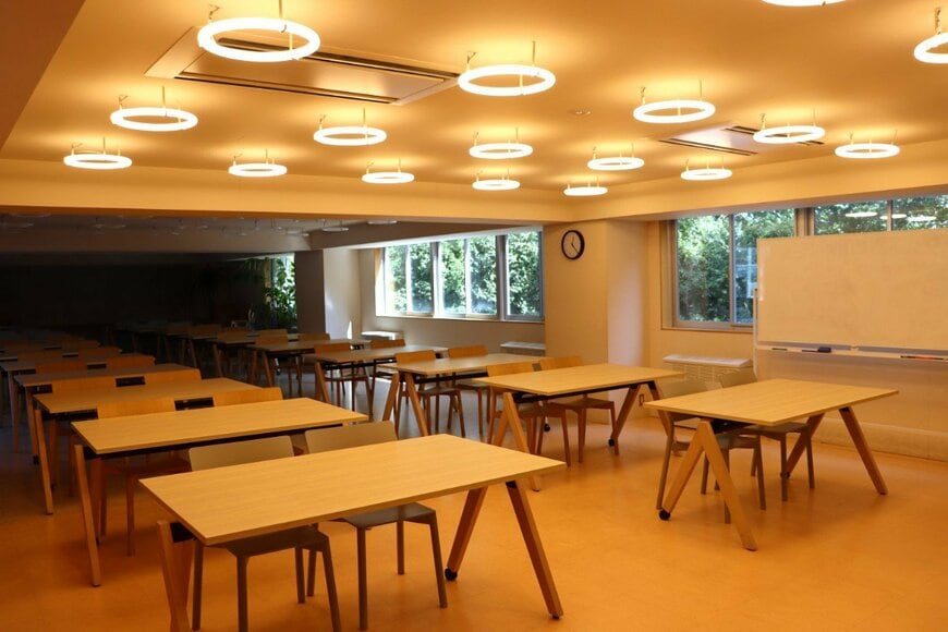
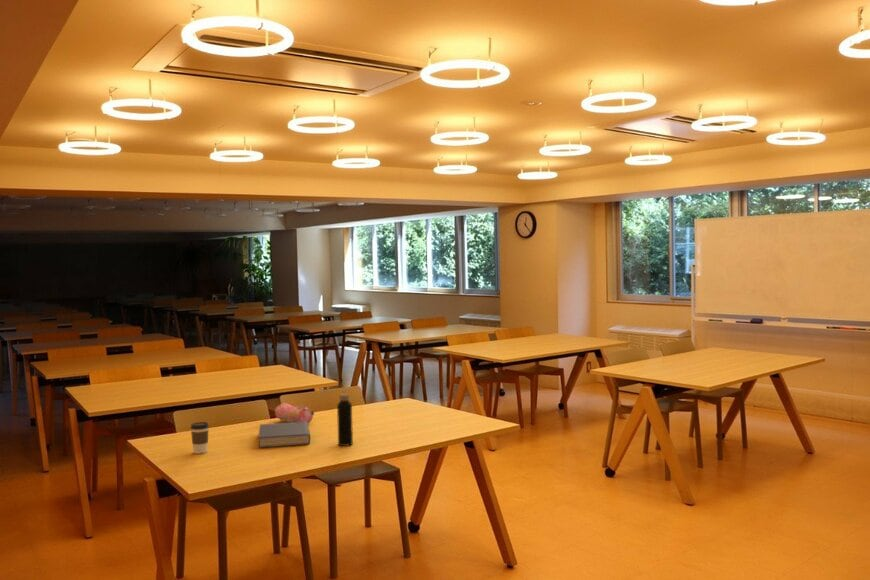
+ water bottle [336,388,354,447]
+ pencil case [274,402,315,425]
+ book [257,421,311,449]
+ coffee cup [190,421,210,455]
